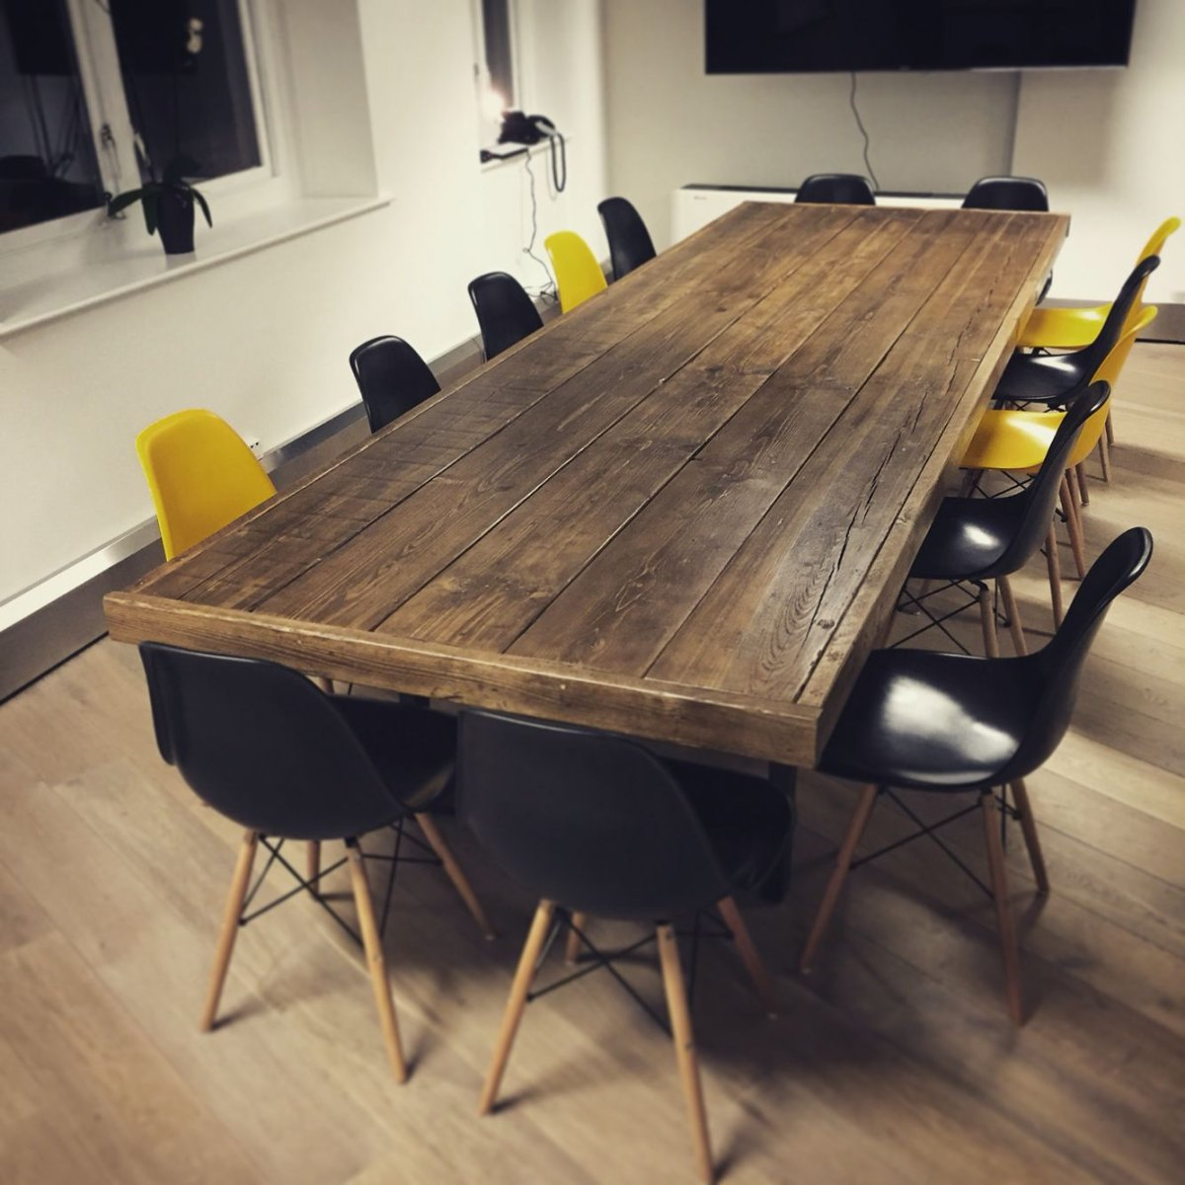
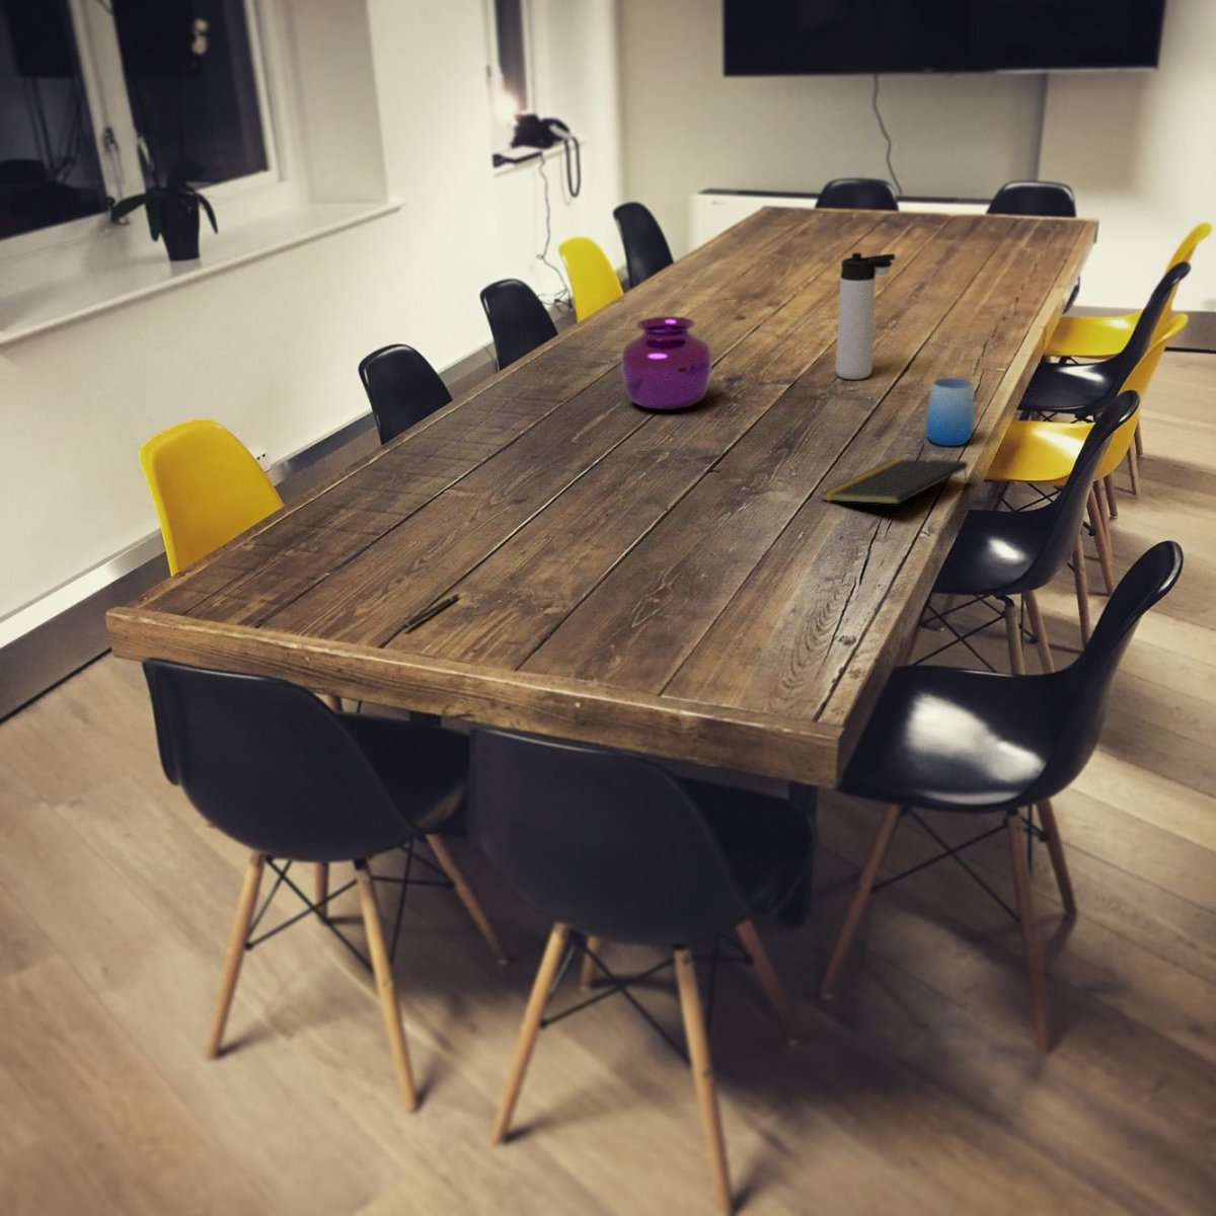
+ pen [401,592,461,630]
+ vase [620,315,713,411]
+ cup [924,377,974,448]
+ thermos bottle [835,252,896,380]
+ notepad [820,458,969,504]
